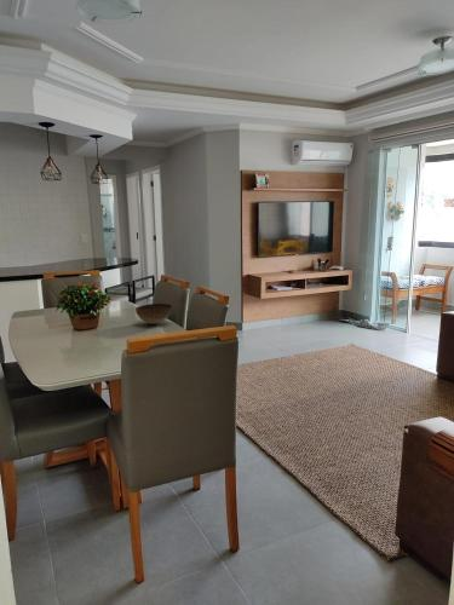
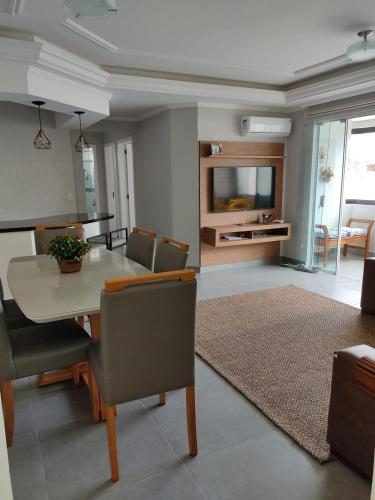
- bowl [134,302,173,325]
